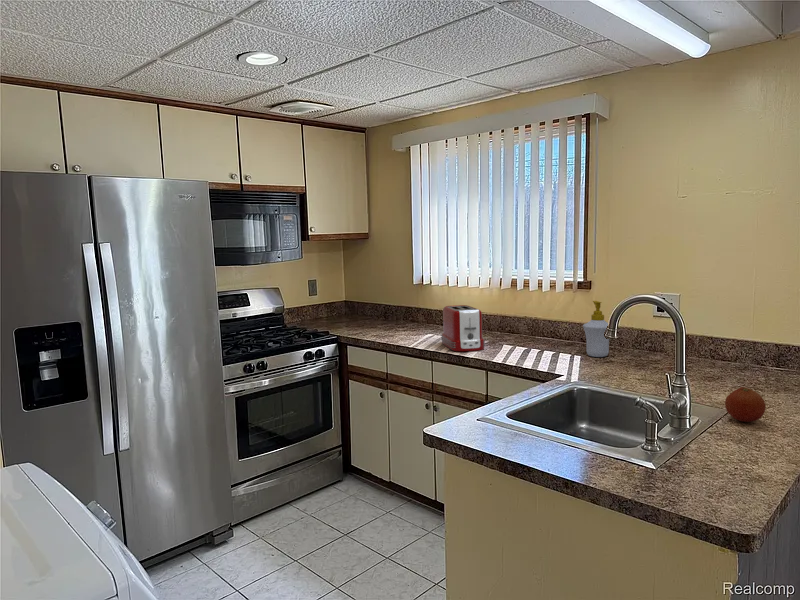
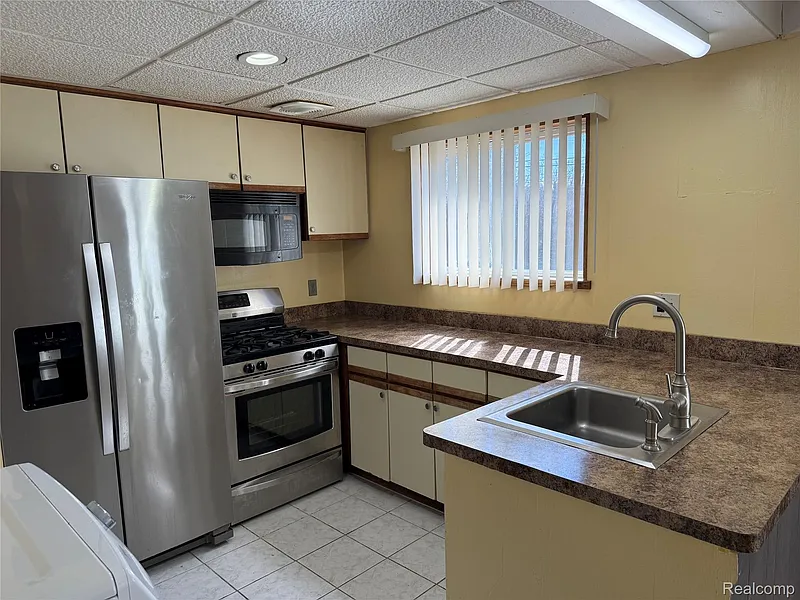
- soap bottle [582,300,610,358]
- toaster [440,304,486,352]
- fruit [724,386,767,423]
